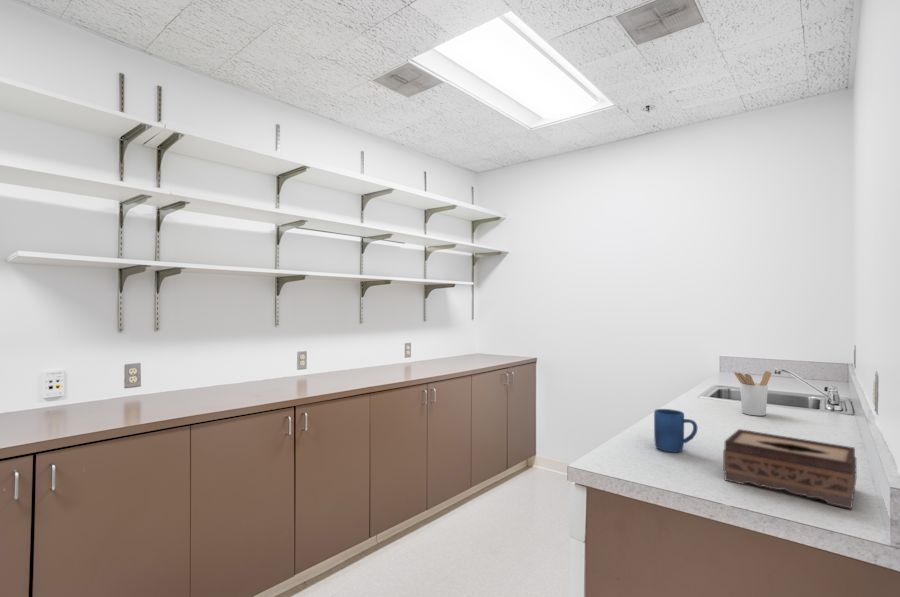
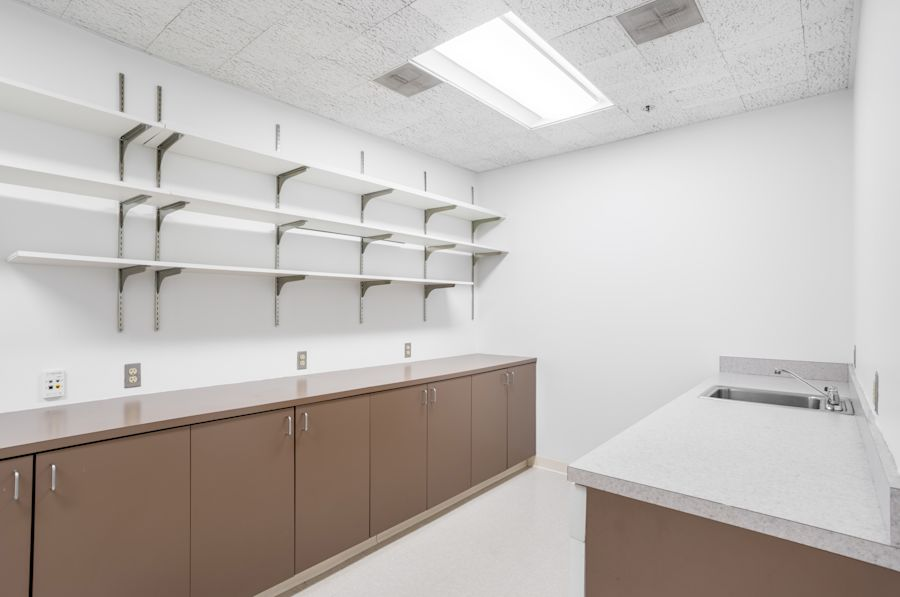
- utensil holder [733,370,772,417]
- mug [653,408,698,453]
- tissue box [722,428,857,510]
